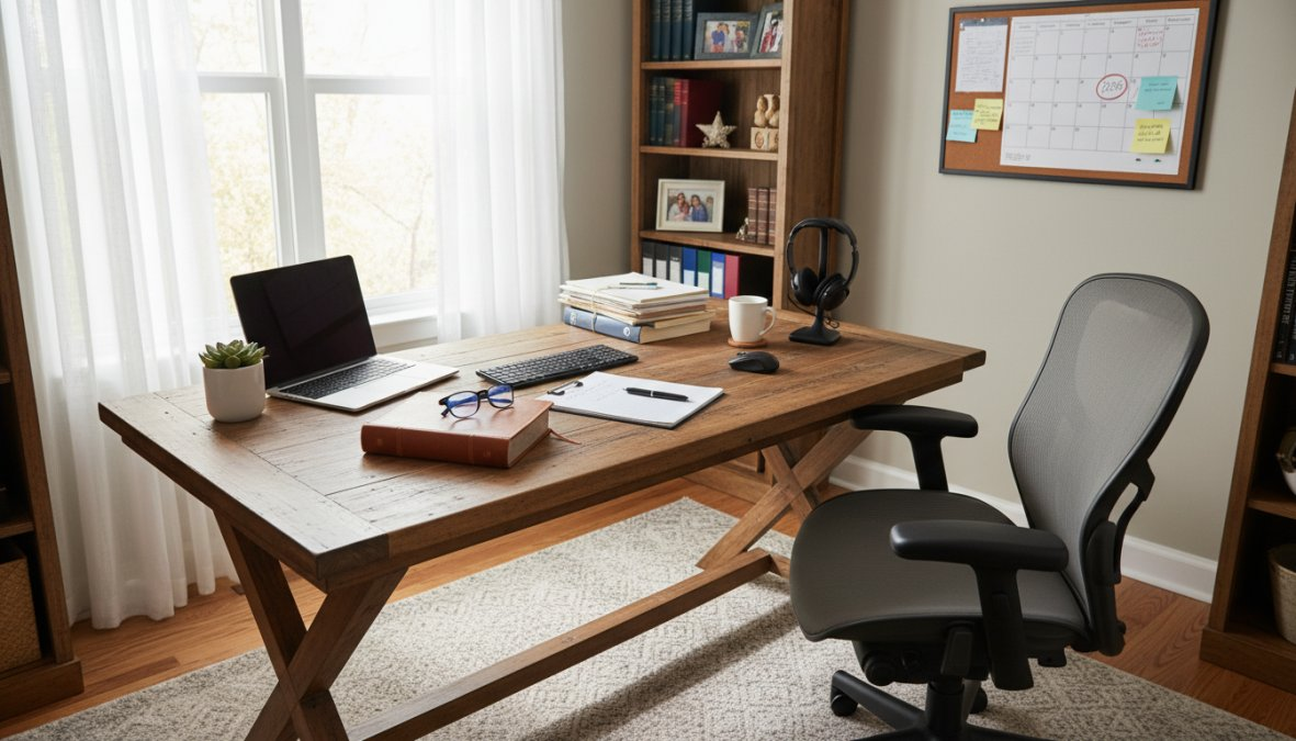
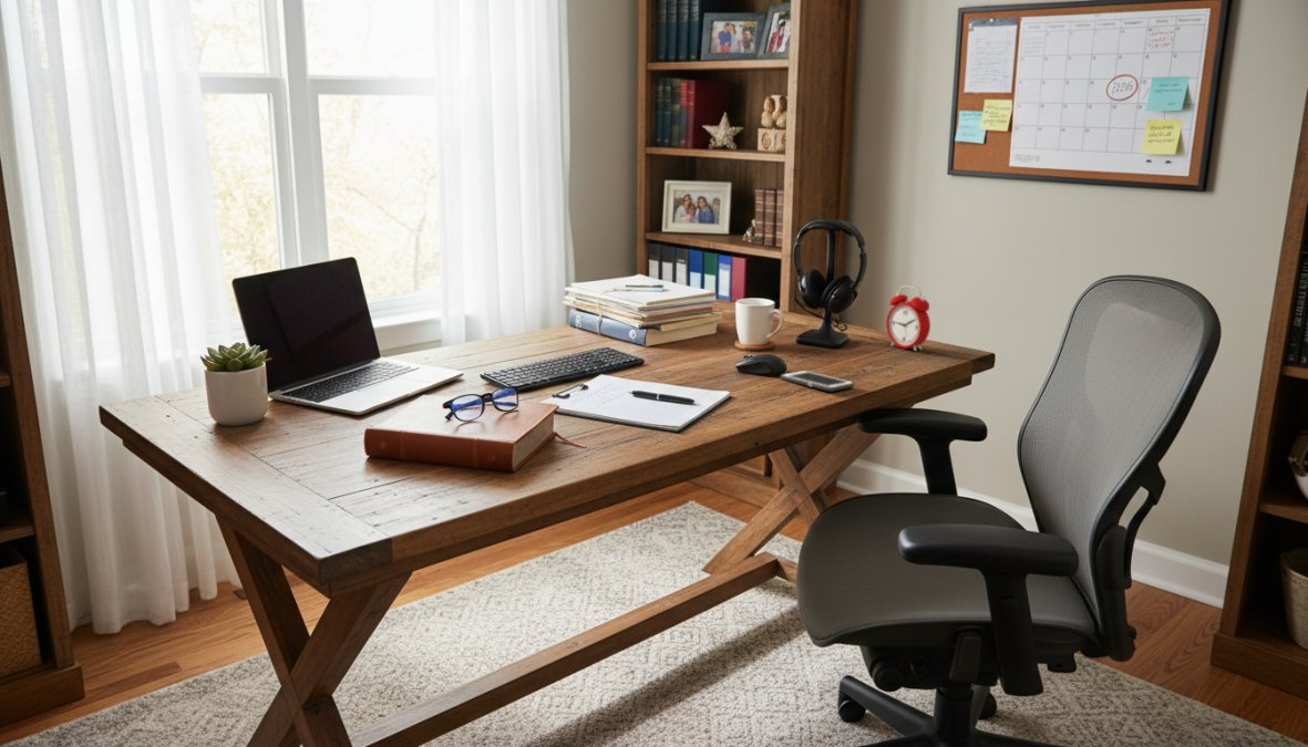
+ cell phone [780,370,855,392]
+ alarm clock [885,284,931,352]
